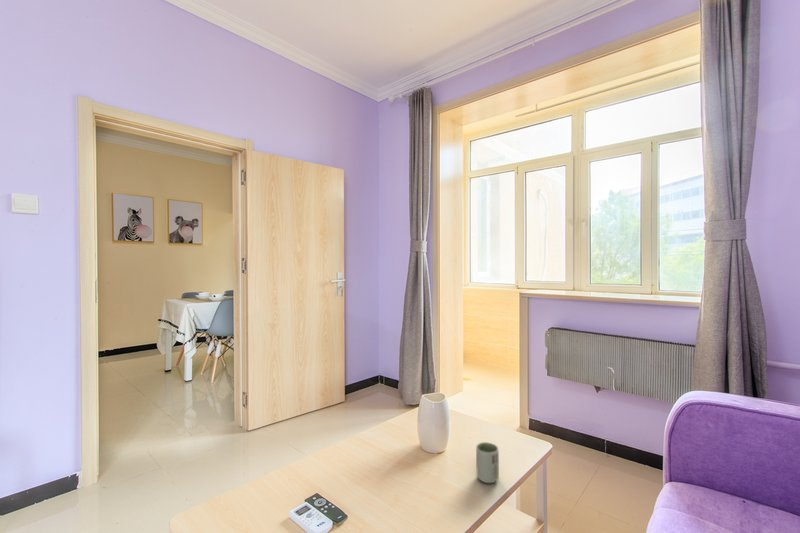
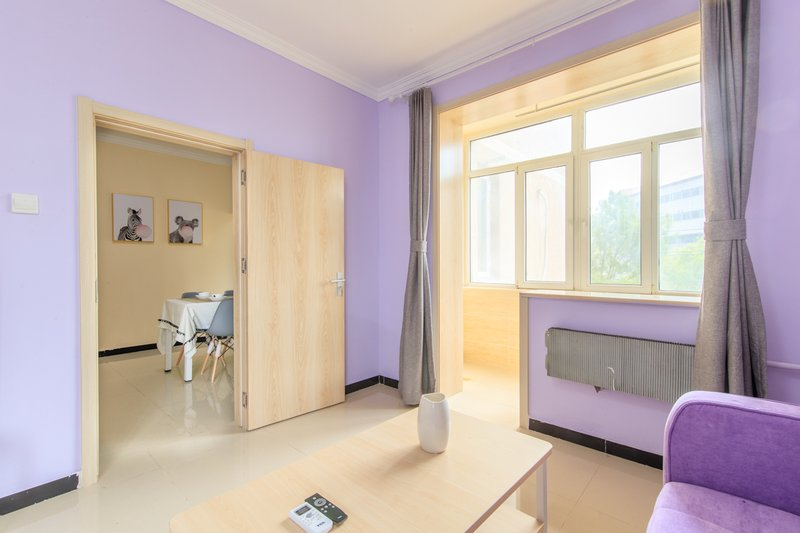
- cup [475,441,500,484]
